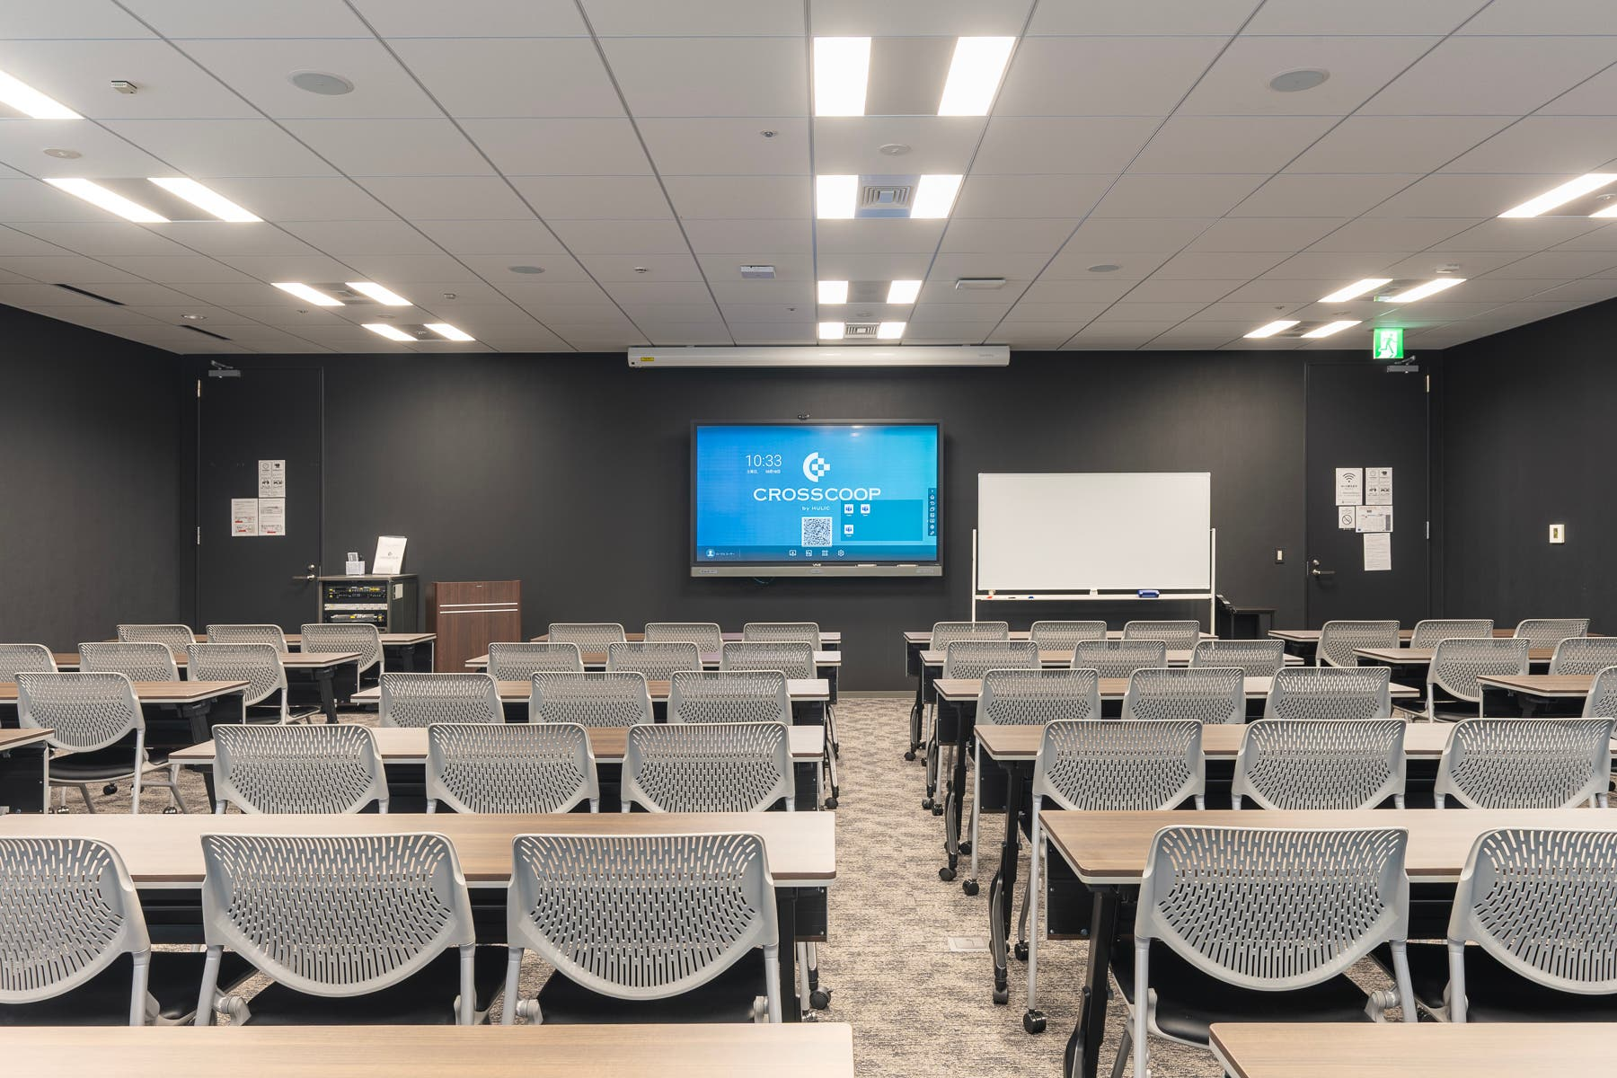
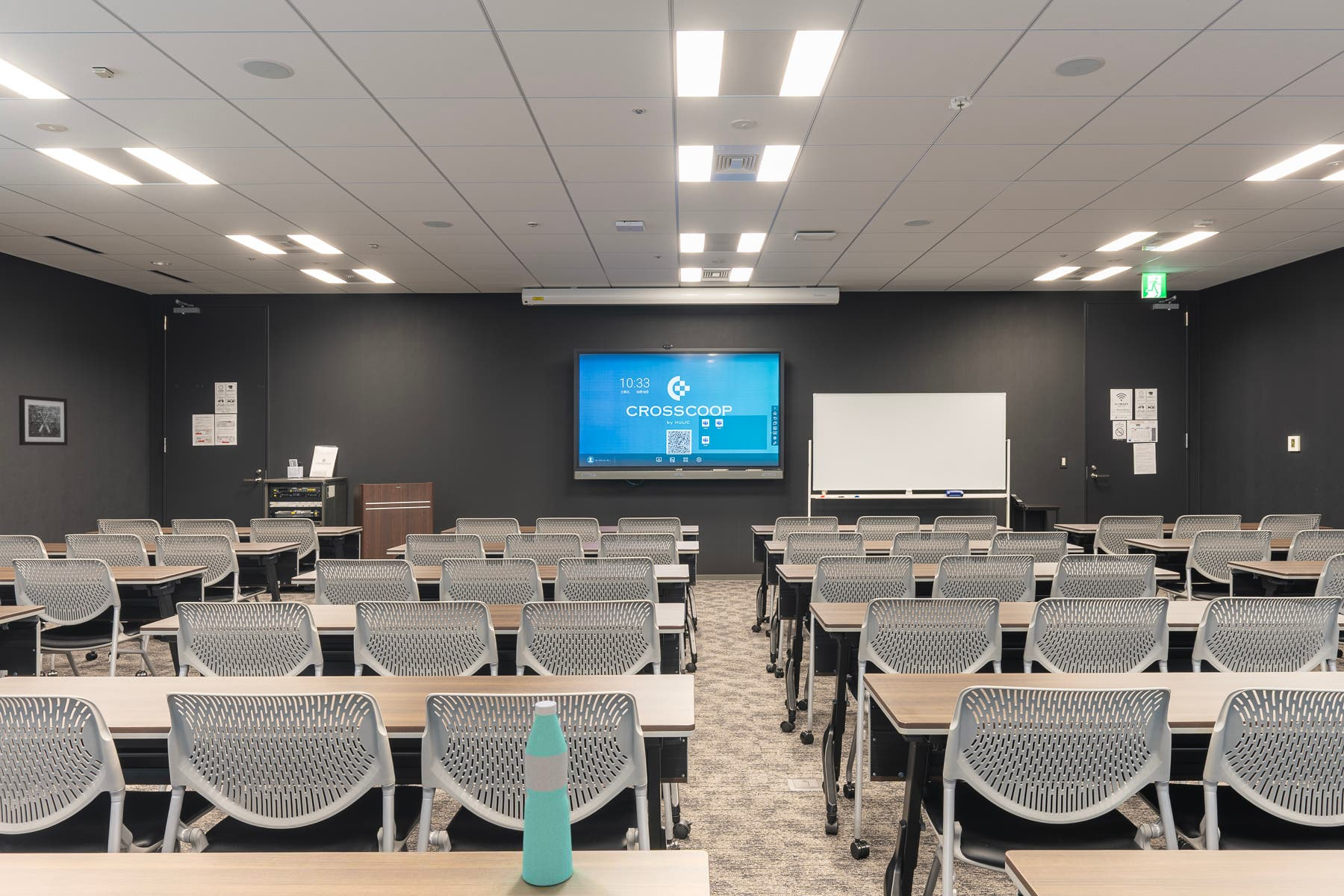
+ smoke detector [948,96,973,112]
+ water bottle [521,700,573,886]
+ wall art [18,394,68,447]
